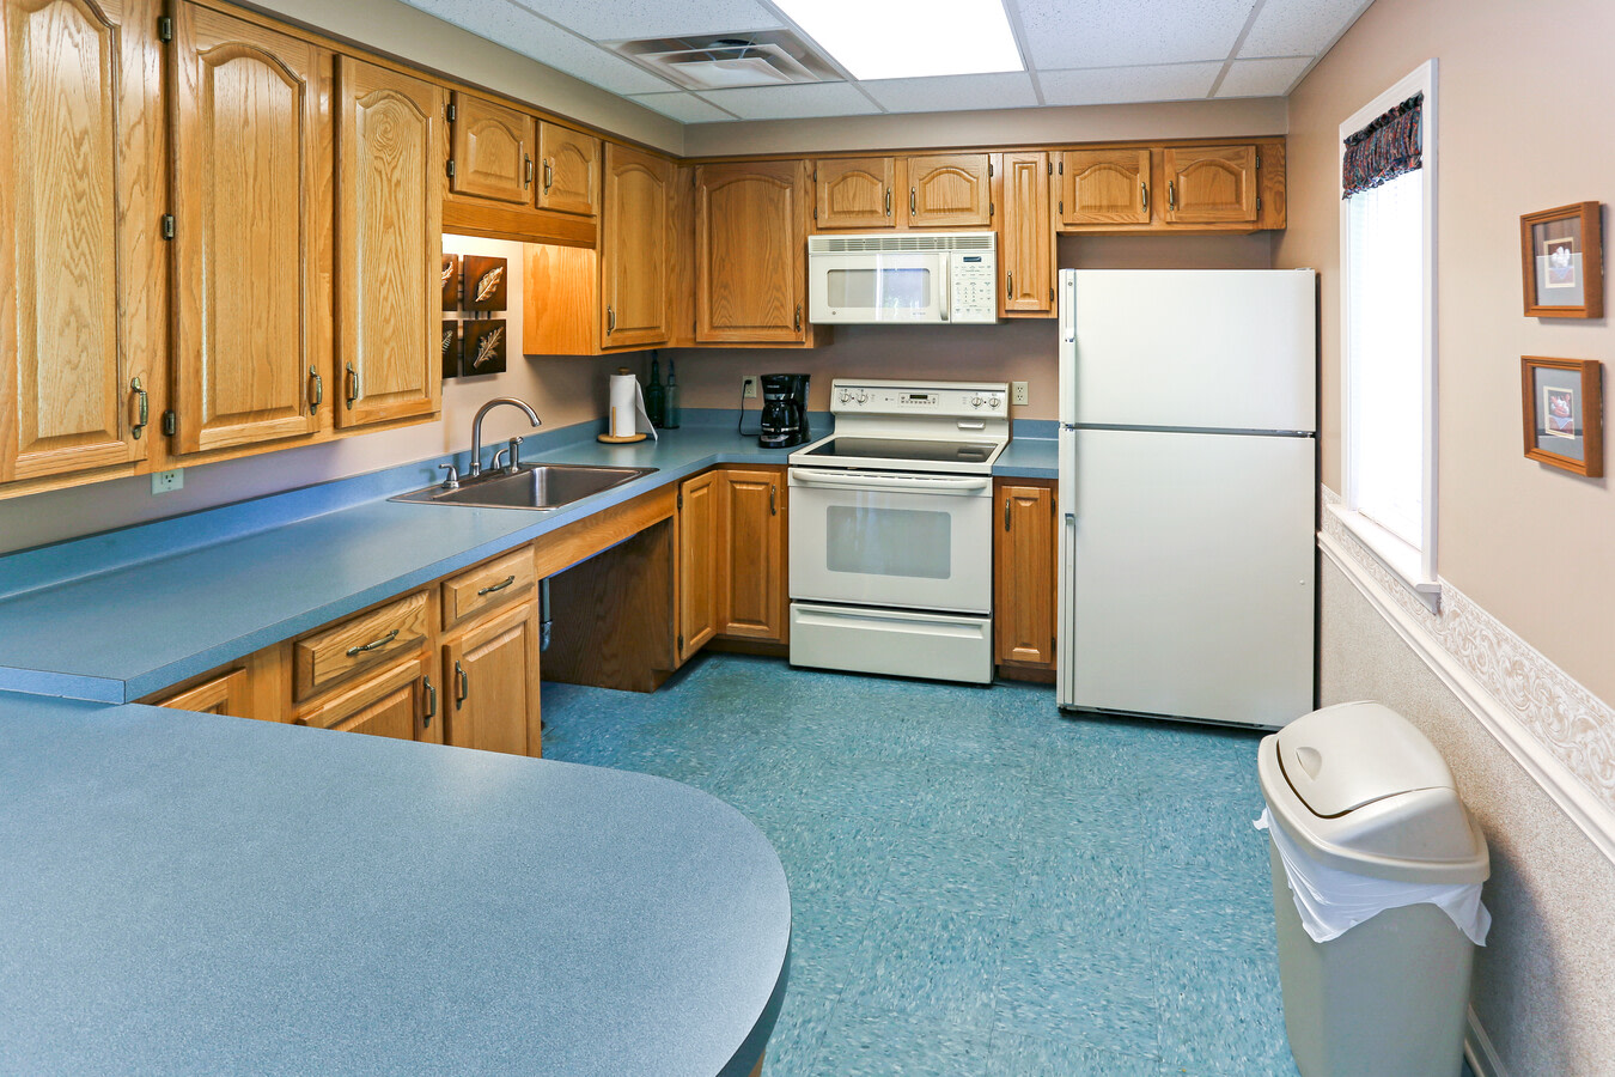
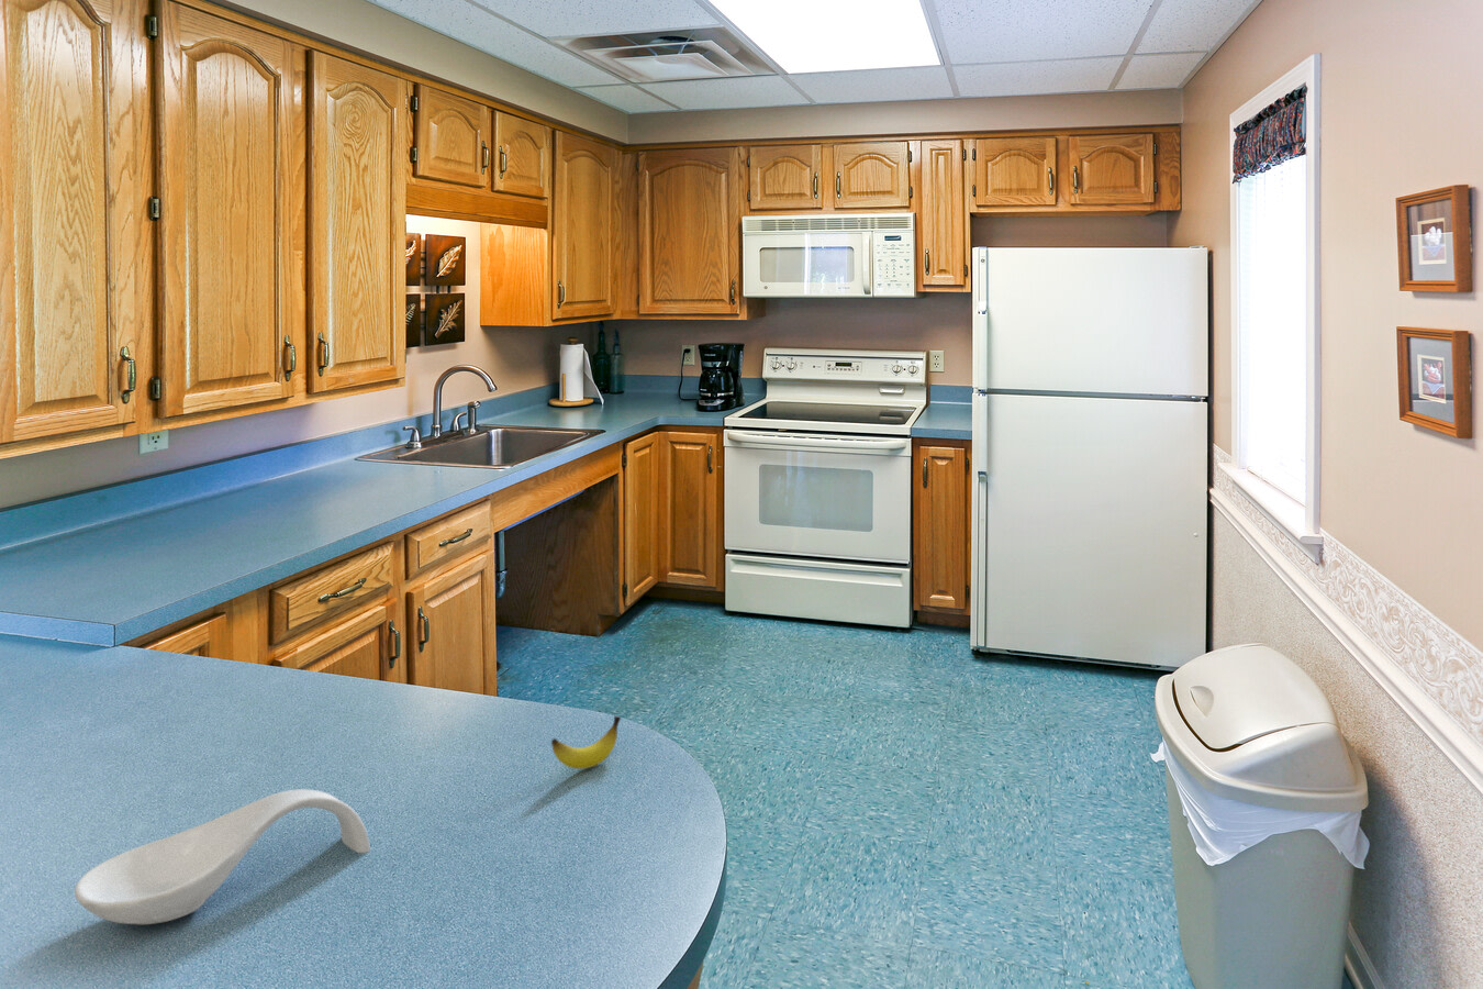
+ spoon rest [74,788,371,925]
+ banana [551,714,621,770]
